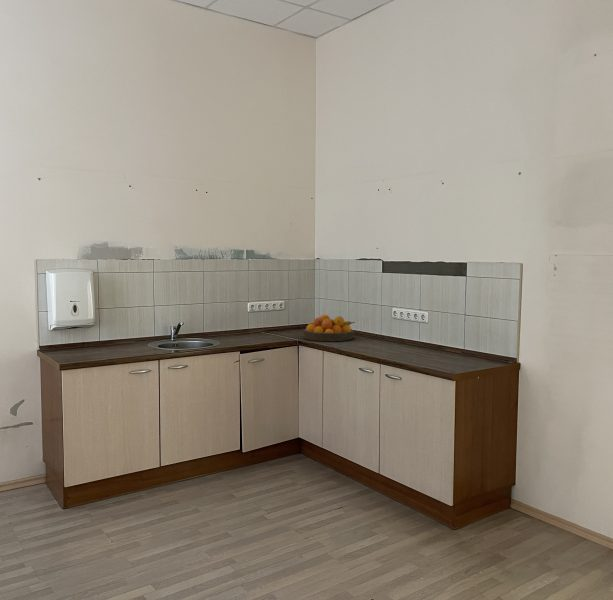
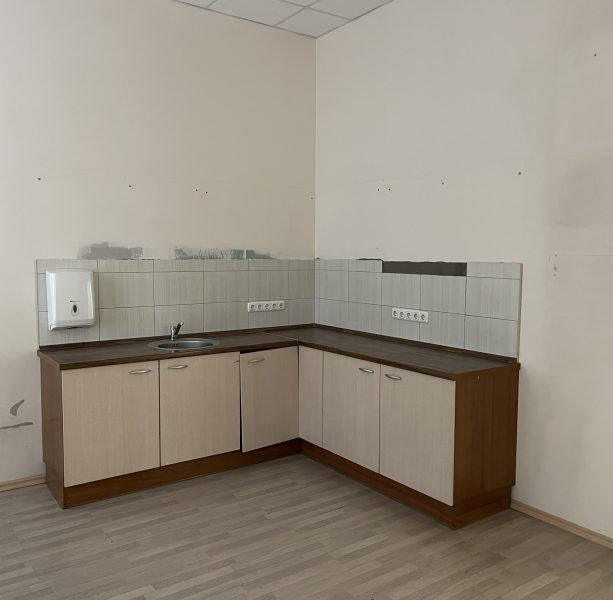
- fruit bowl [303,314,356,342]
